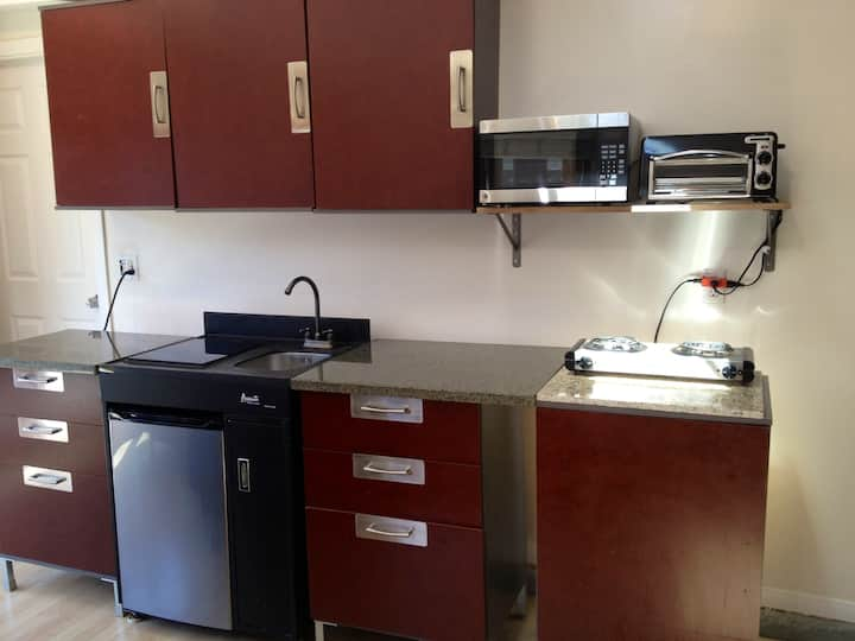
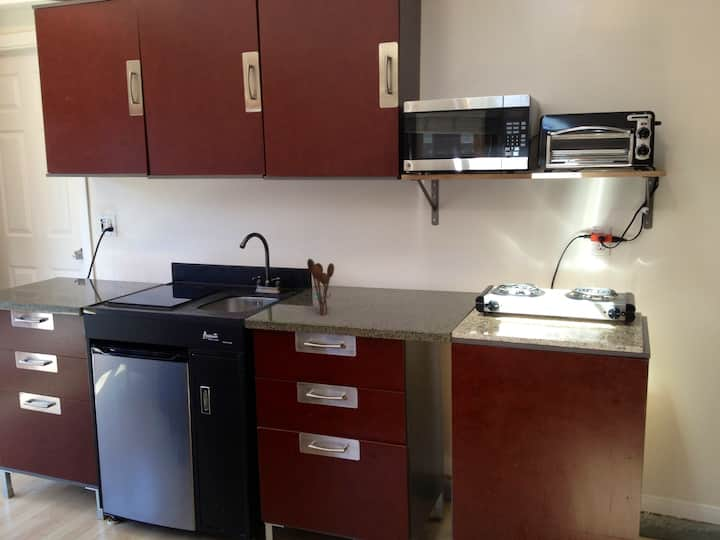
+ utensil holder [306,258,335,315]
